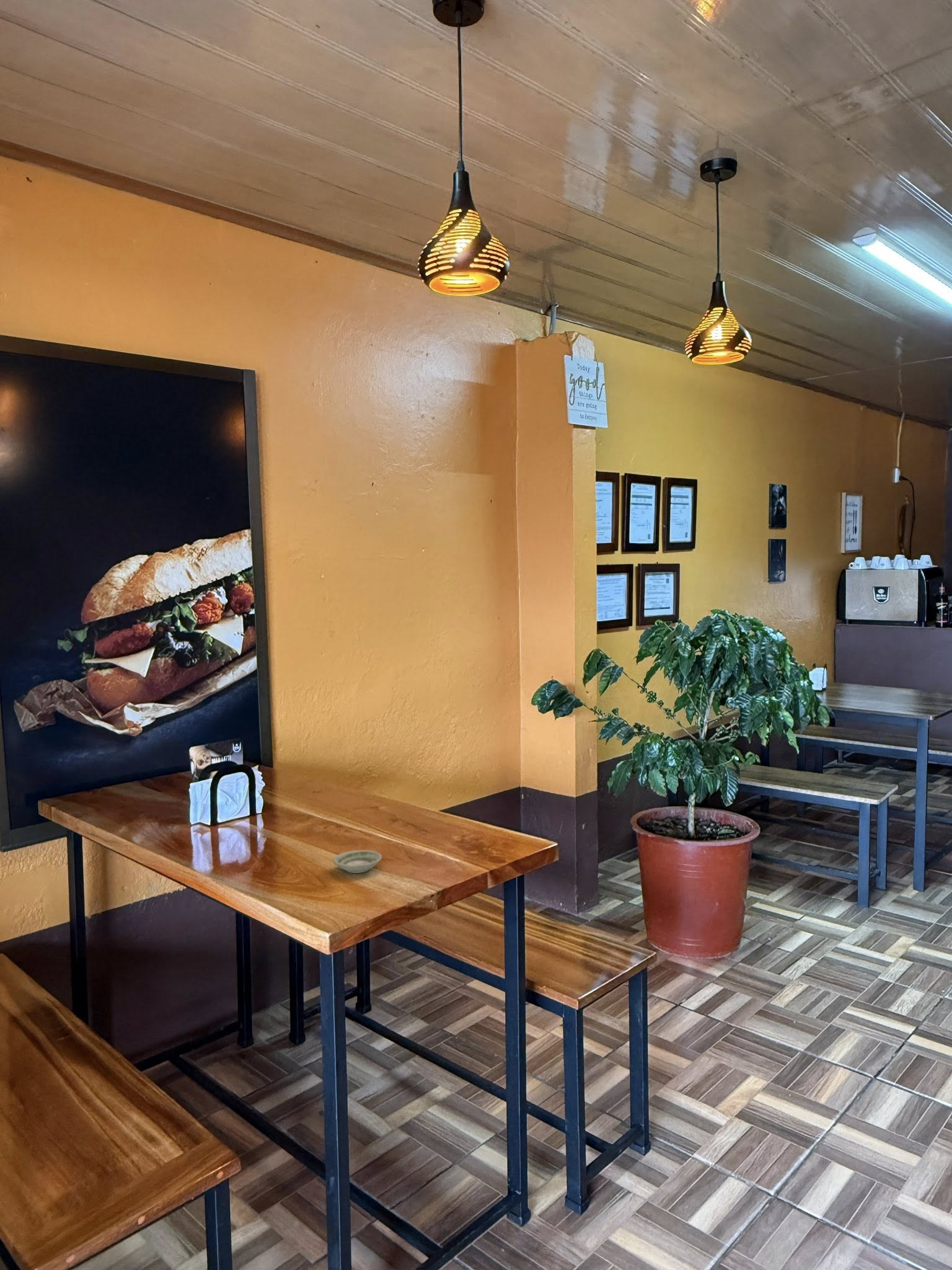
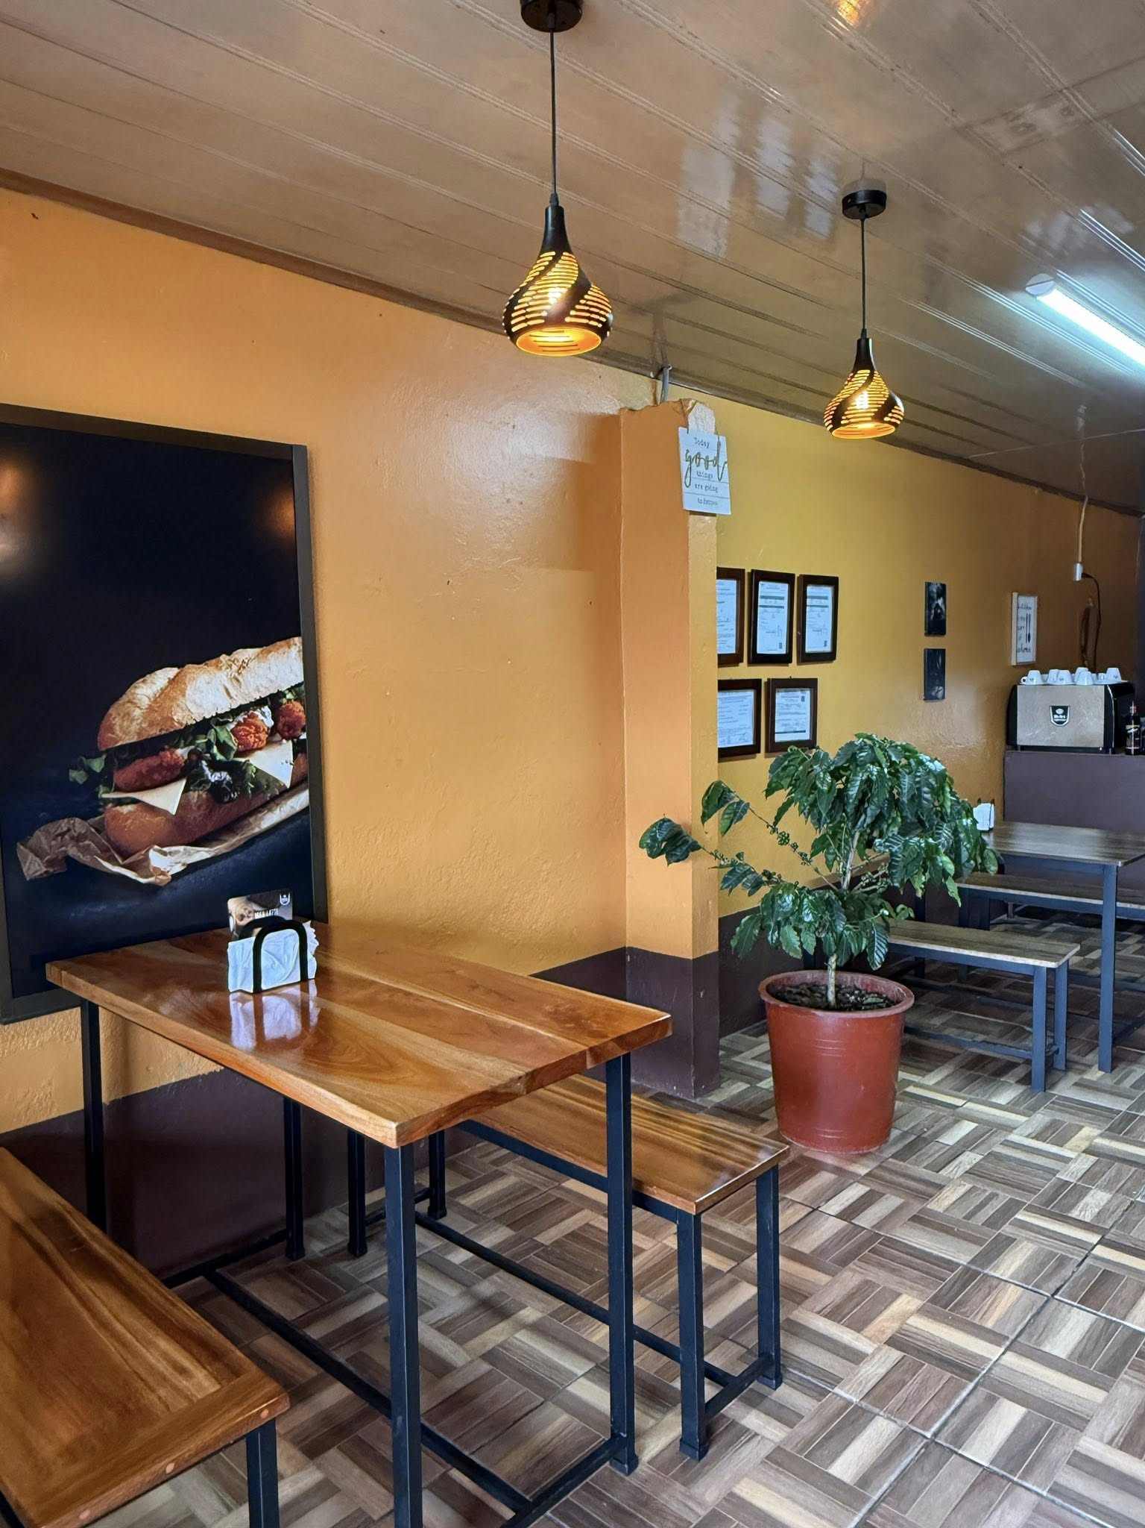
- saucer [333,850,382,874]
